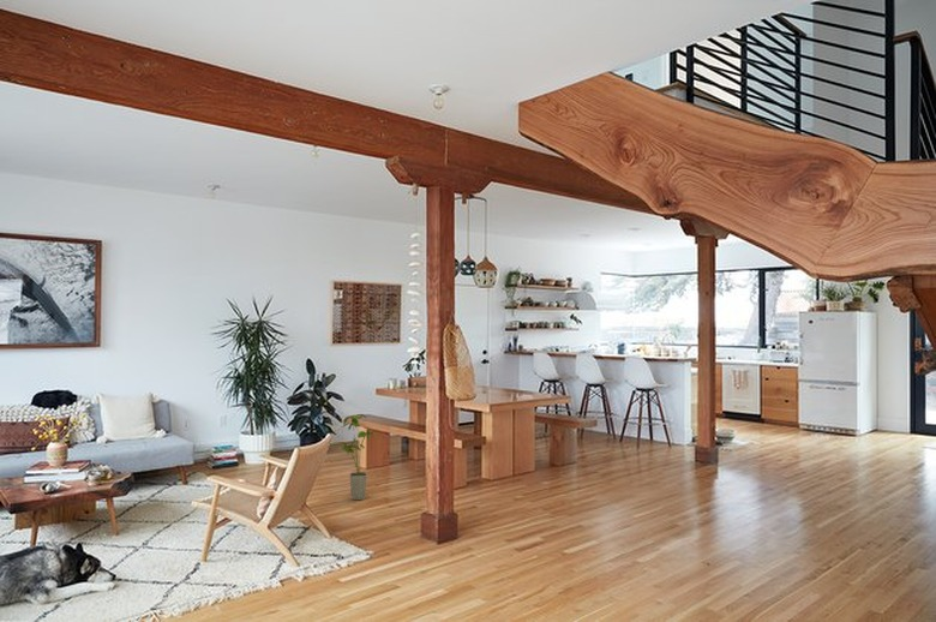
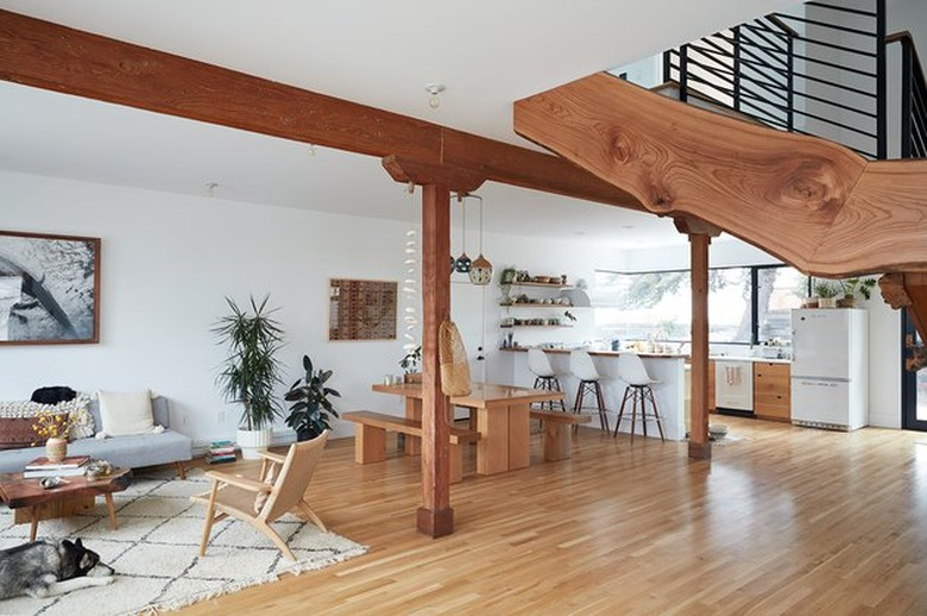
- house plant [329,413,377,501]
